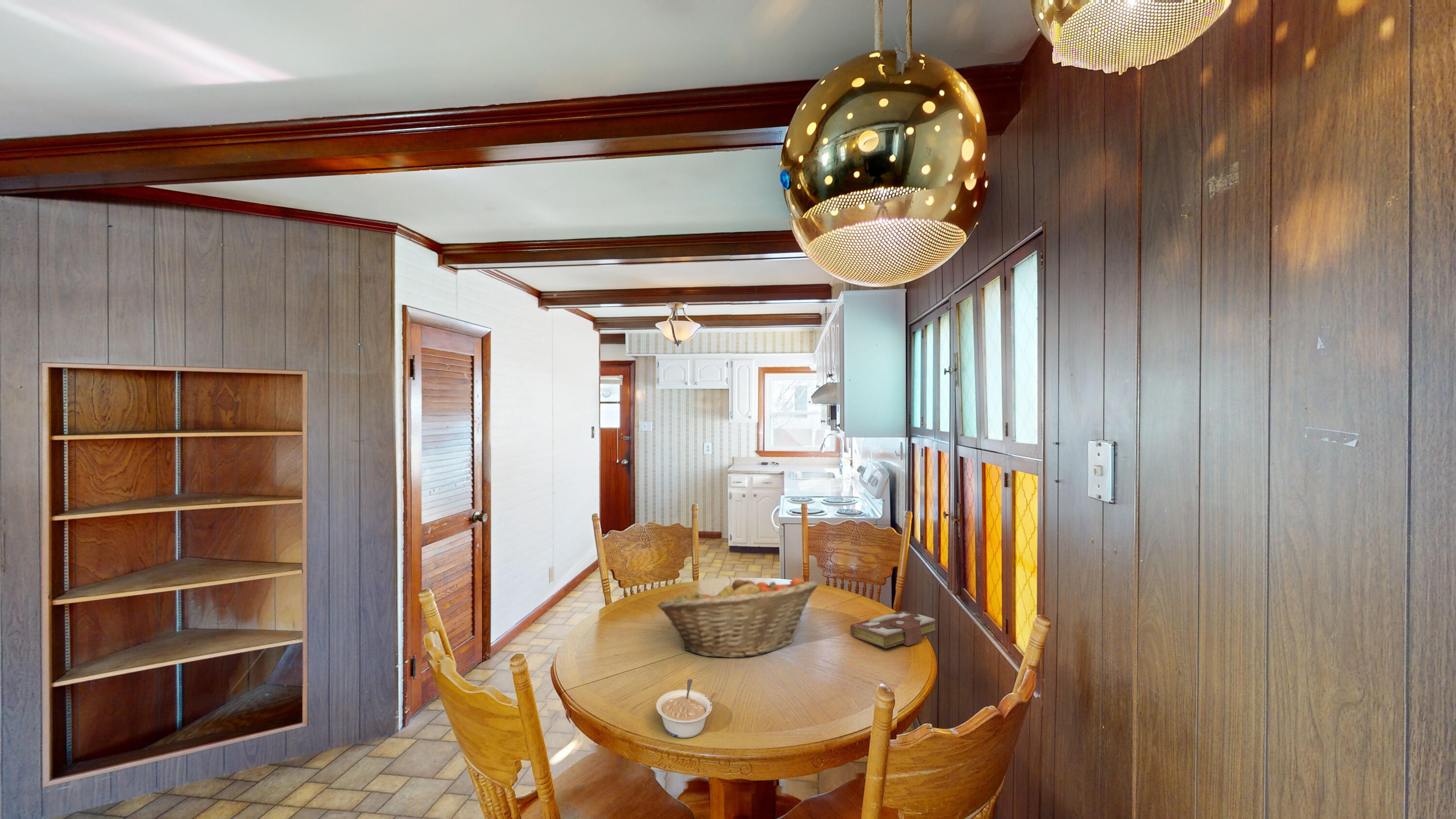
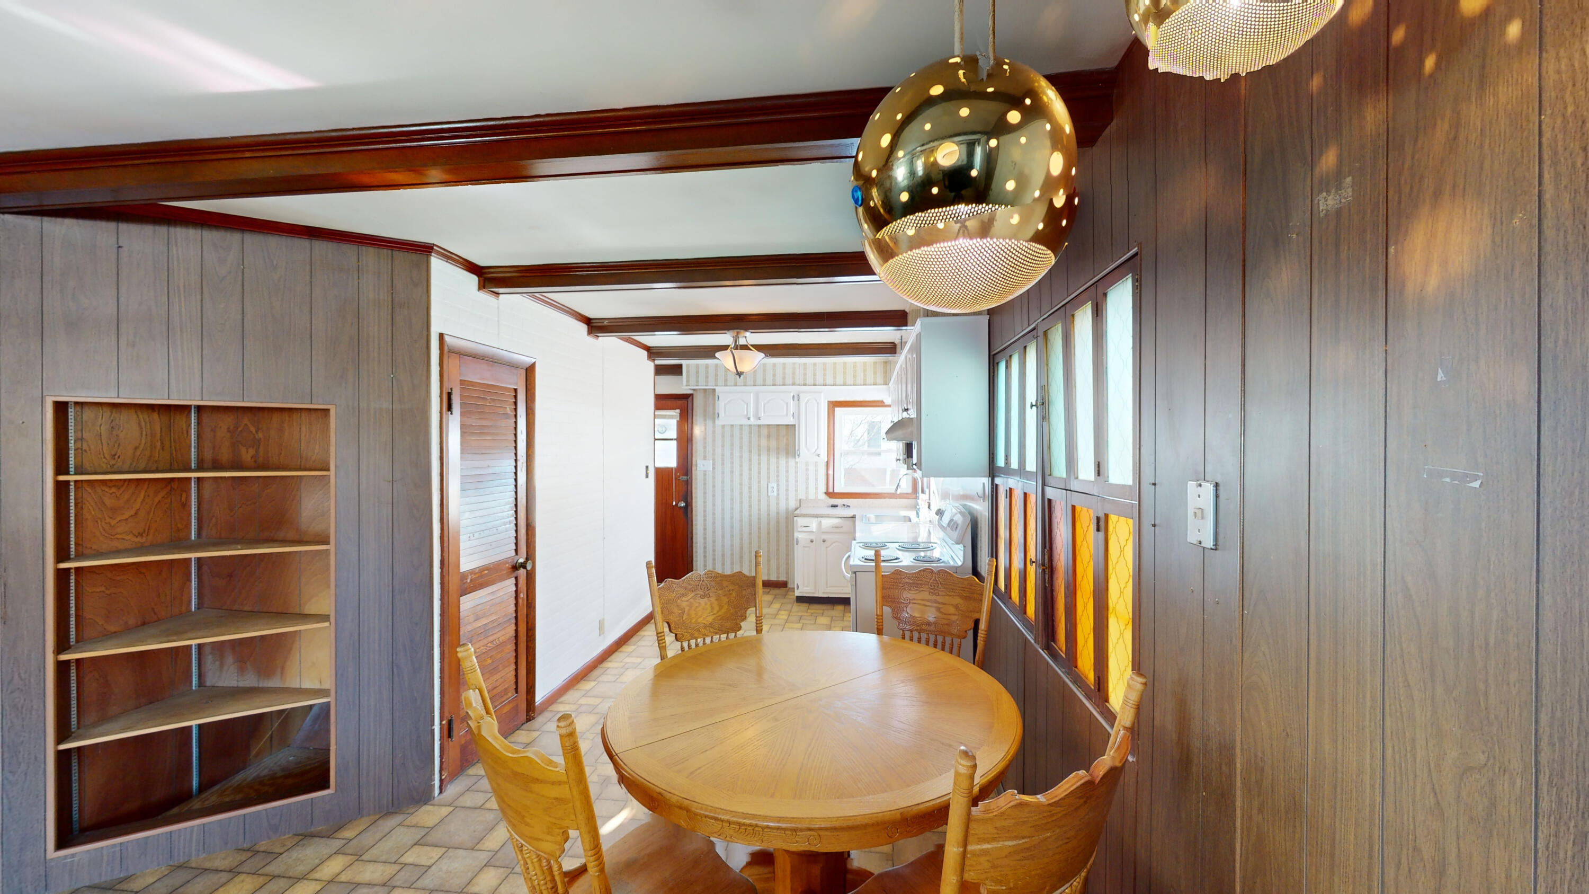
- legume [656,679,713,738]
- fruit basket [657,576,819,658]
- book [850,610,938,649]
